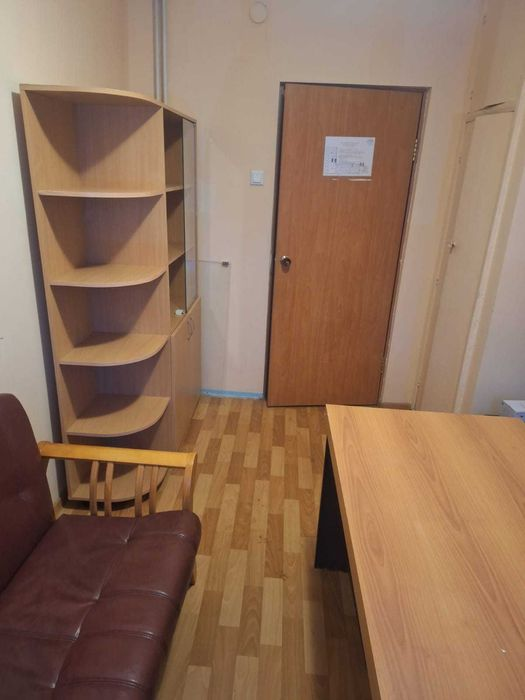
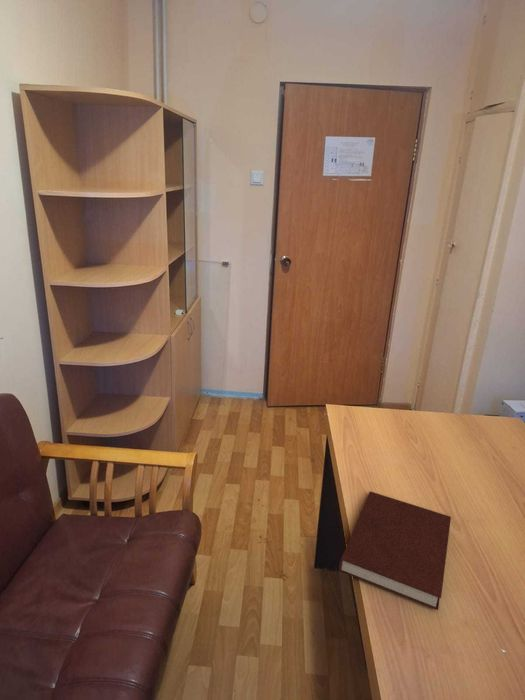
+ notebook [338,490,452,611]
